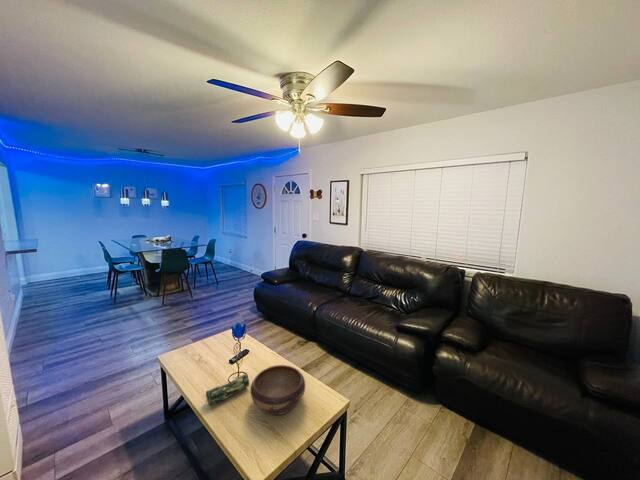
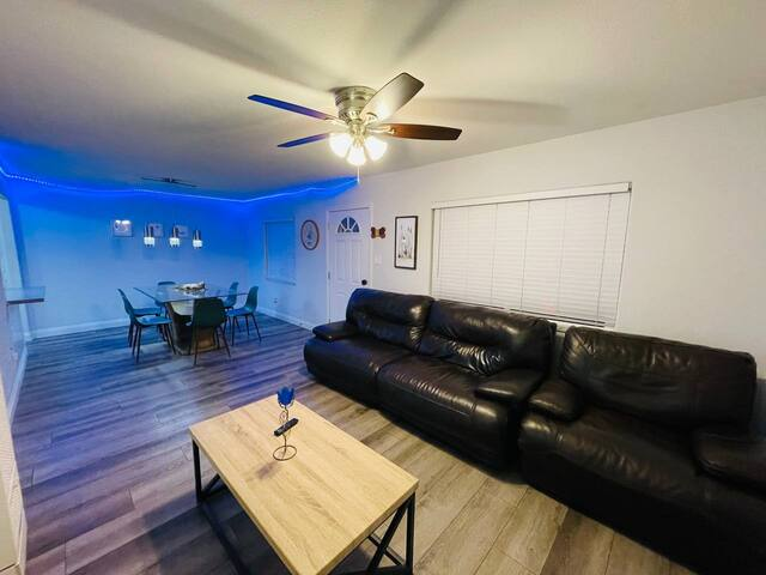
- pencil case [205,372,250,406]
- decorative bowl [249,364,306,416]
